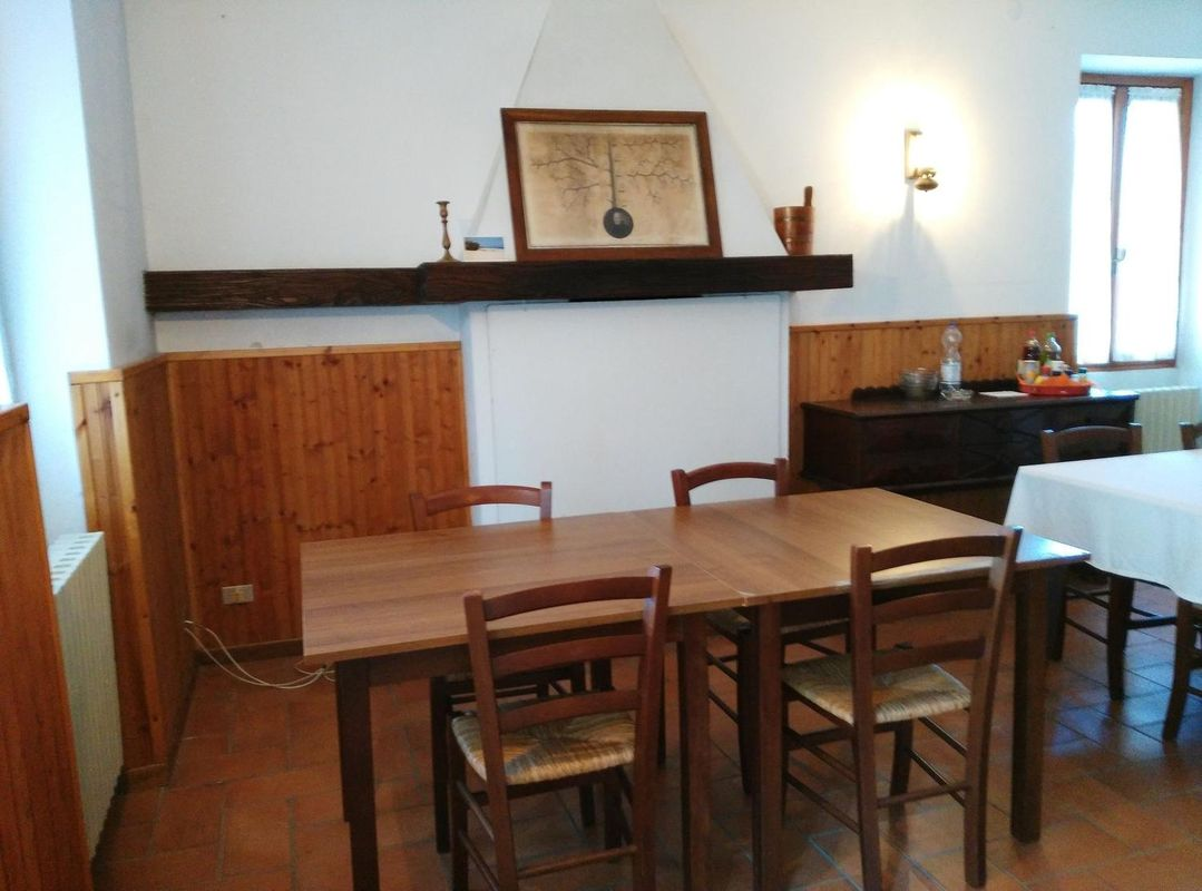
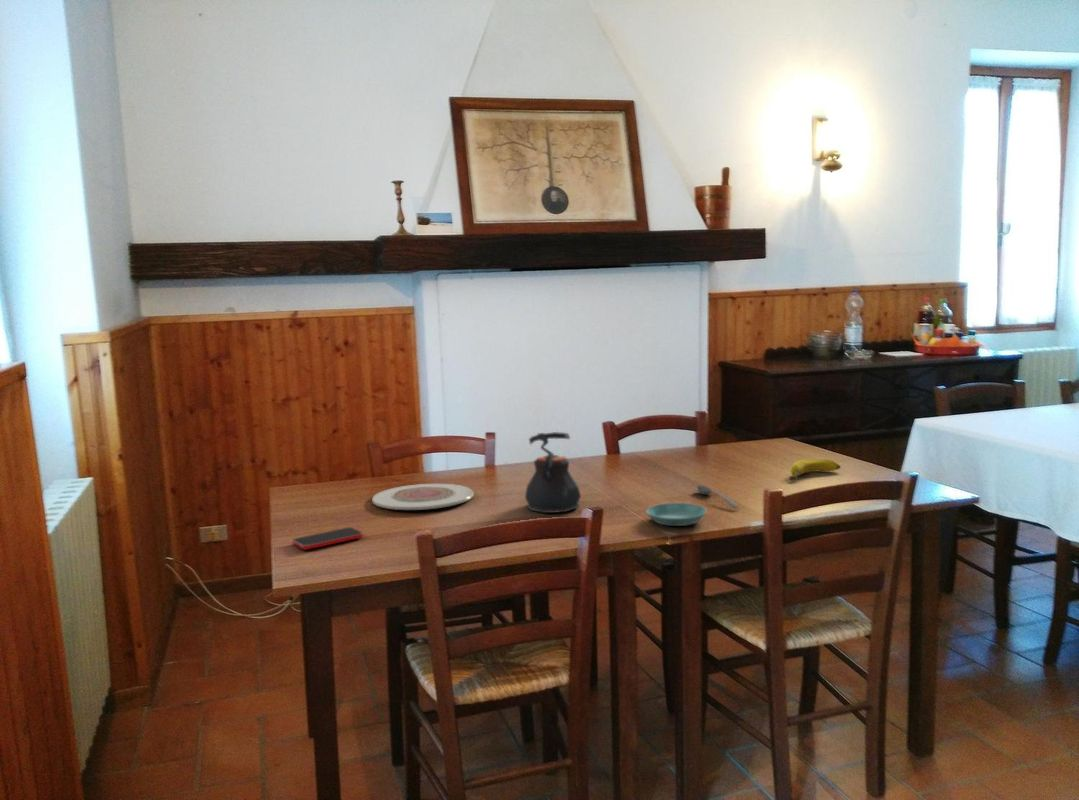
+ soupspoon [694,485,739,509]
+ smartphone [291,526,364,551]
+ saucer [645,502,708,527]
+ banana [788,458,842,481]
+ teapot [524,431,582,514]
+ plate [371,483,475,511]
